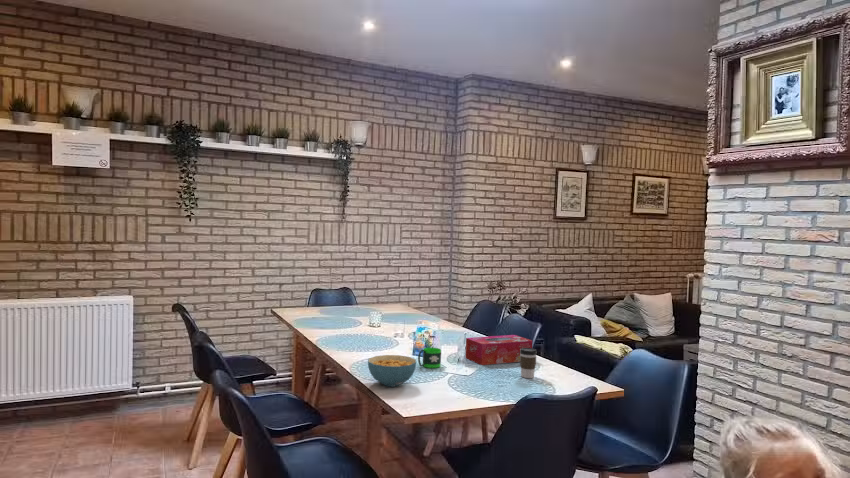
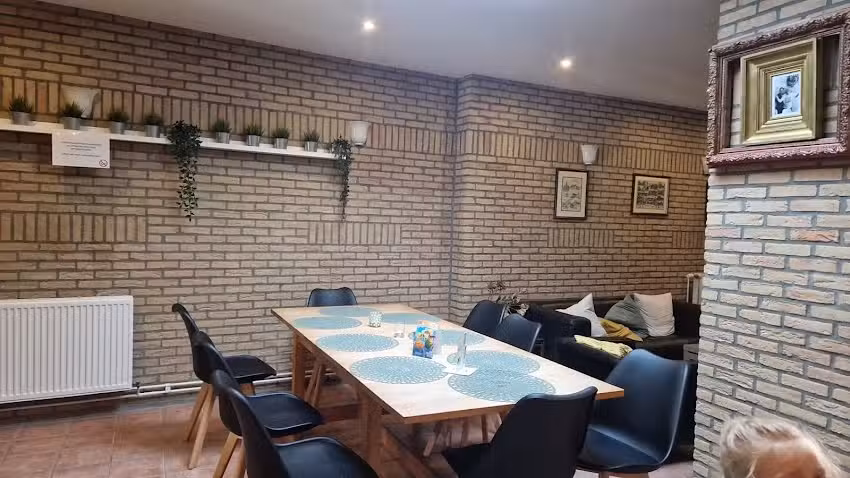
- coffee cup [519,347,538,379]
- mug [417,347,442,369]
- cereal bowl [367,354,417,388]
- tissue box [464,334,533,366]
